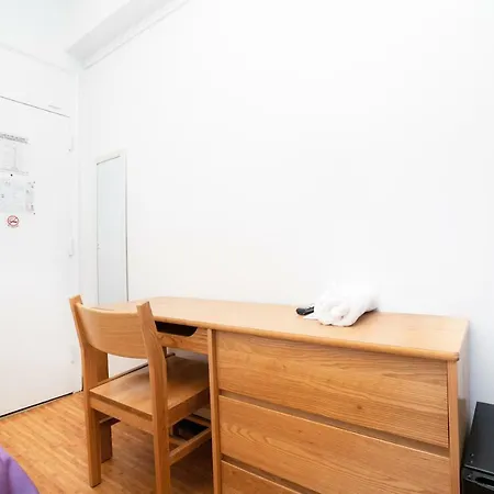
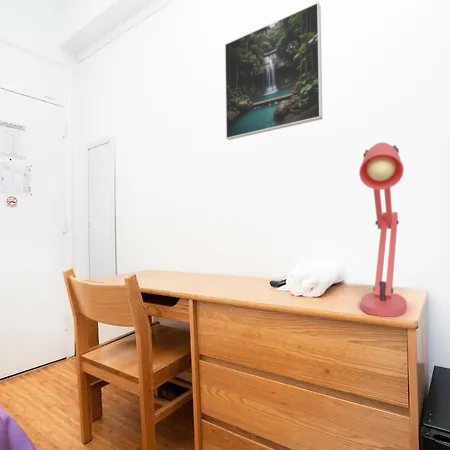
+ desk lamp [358,142,408,318]
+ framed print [224,1,323,141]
